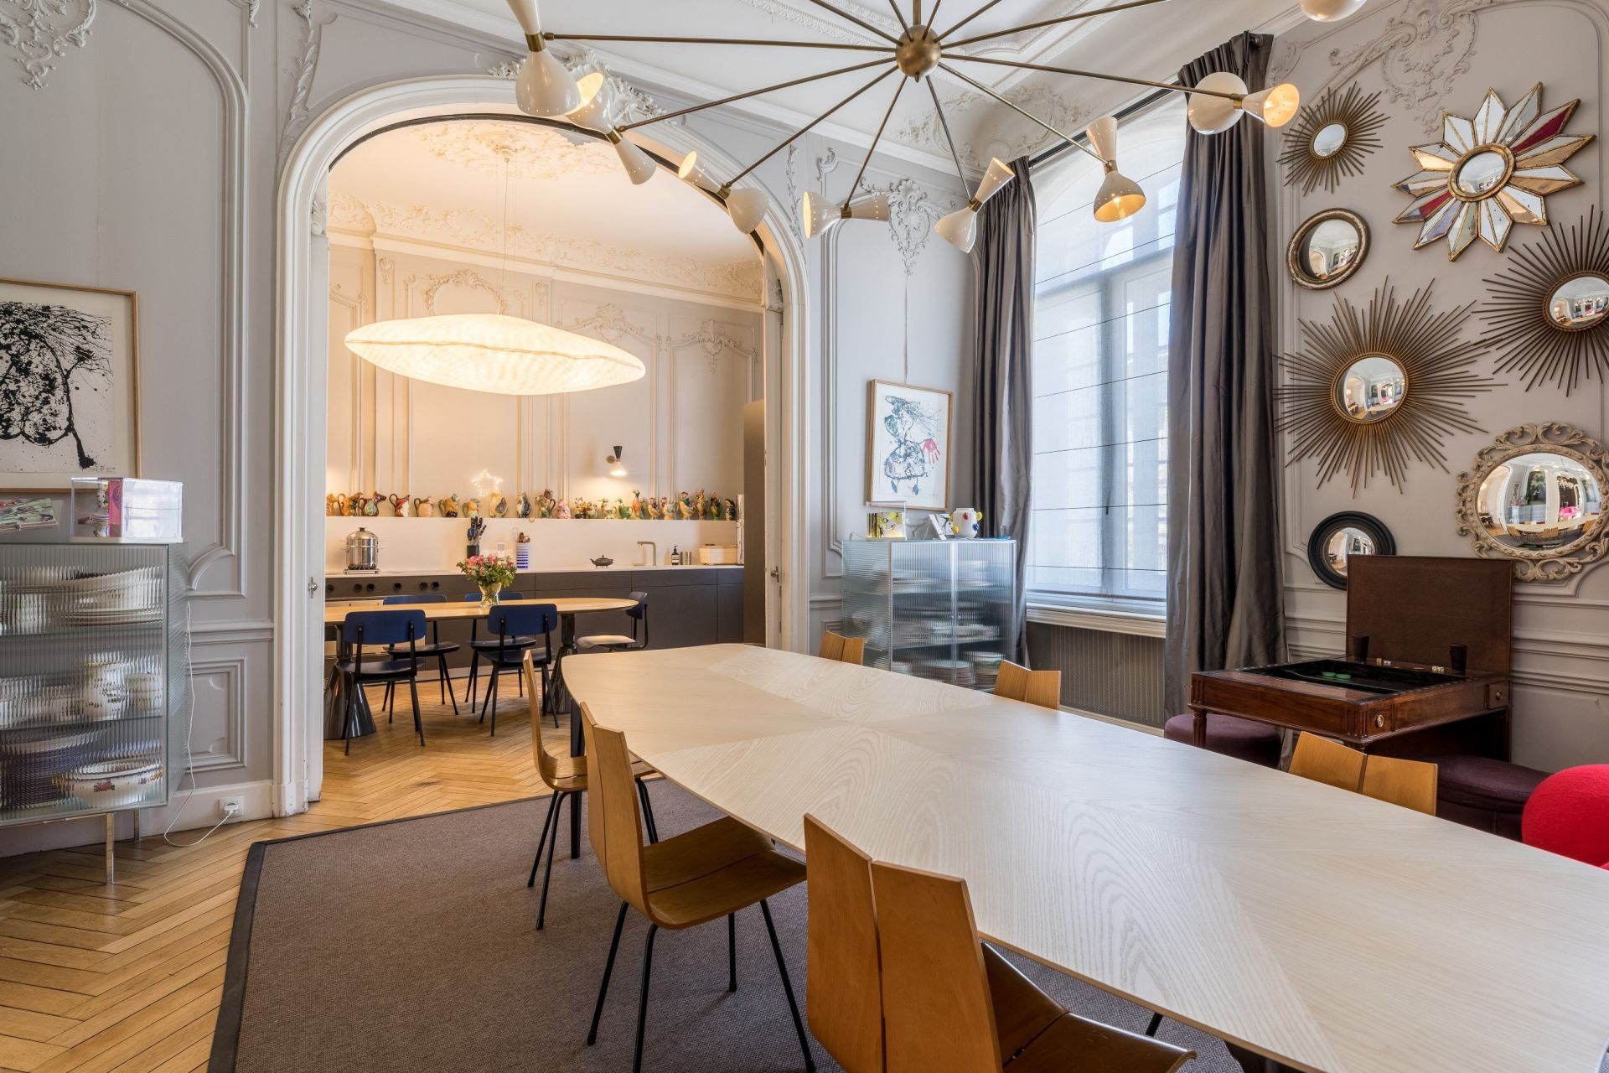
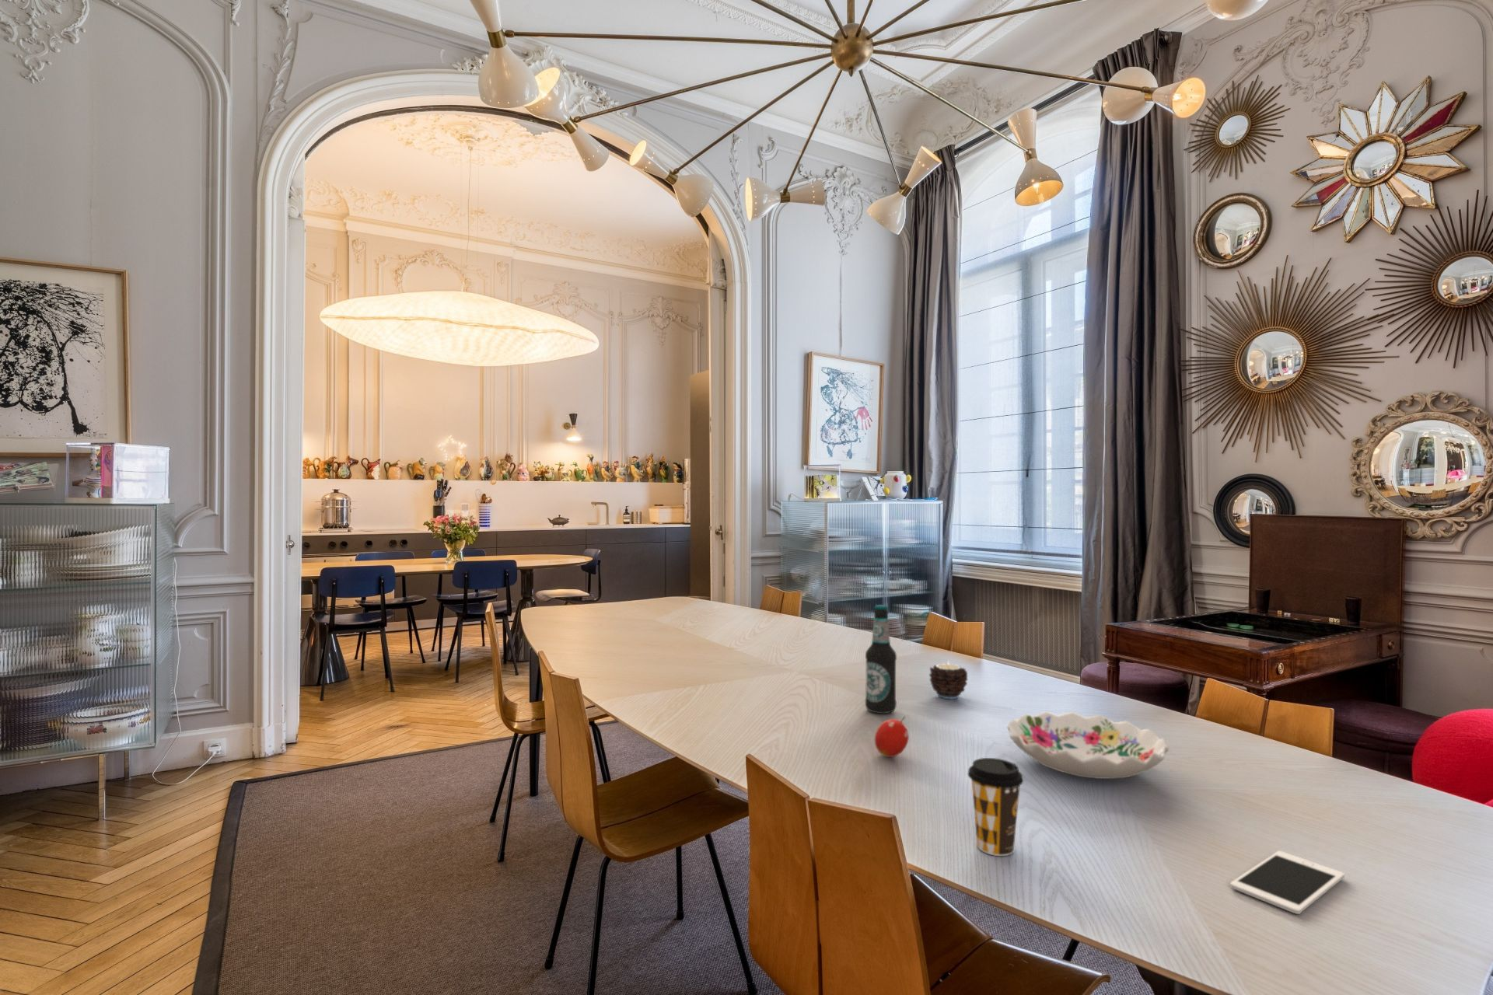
+ candle [929,660,969,700]
+ cell phone [1230,851,1345,915]
+ bottle [864,604,898,714]
+ decorative bowl [1006,711,1170,780]
+ coffee cup [968,757,1024,856]
+ fruit [874,716,910,757]
